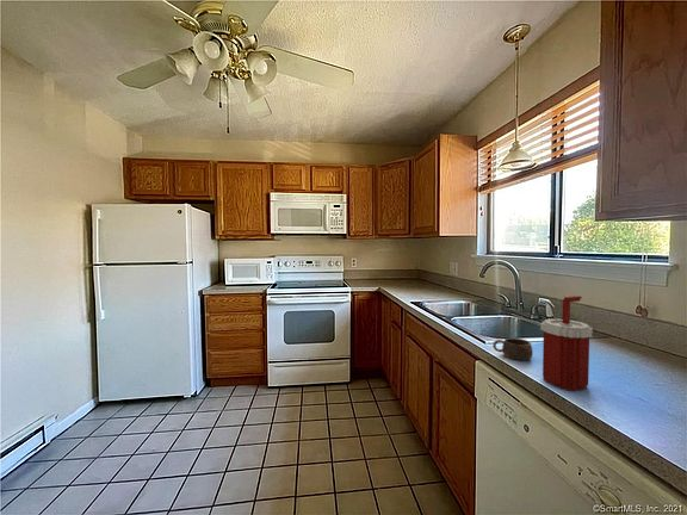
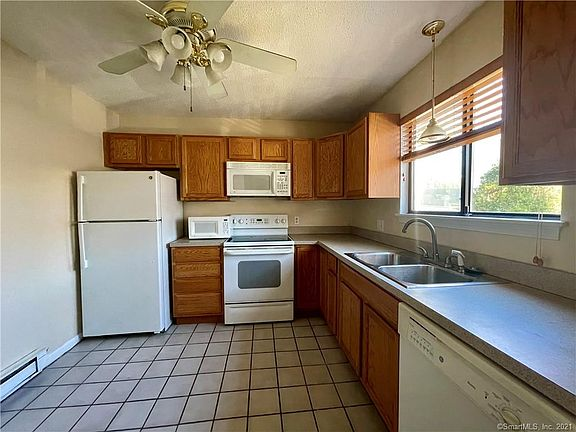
- soap dispenser [539,294,594,392]
- cup [491,337,534,361]
